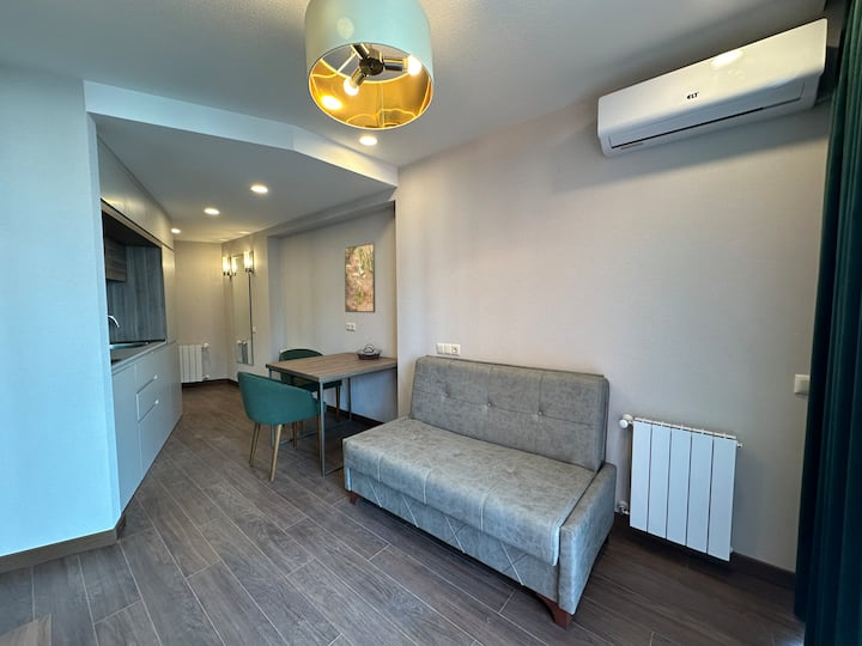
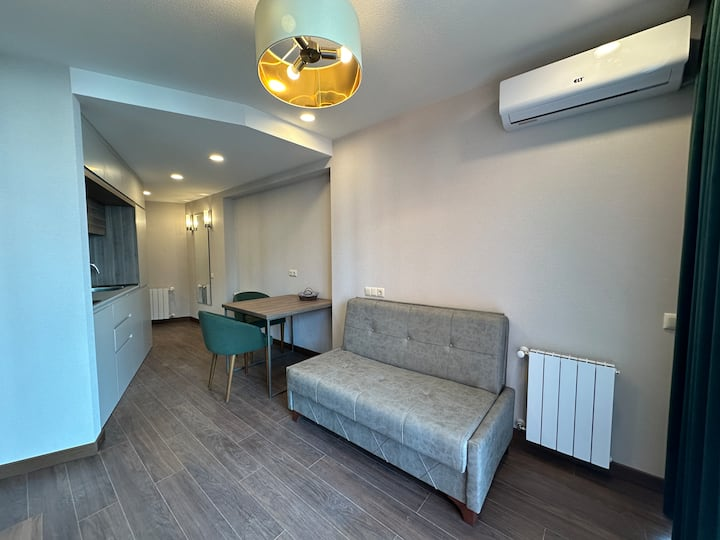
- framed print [344,242,376,313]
